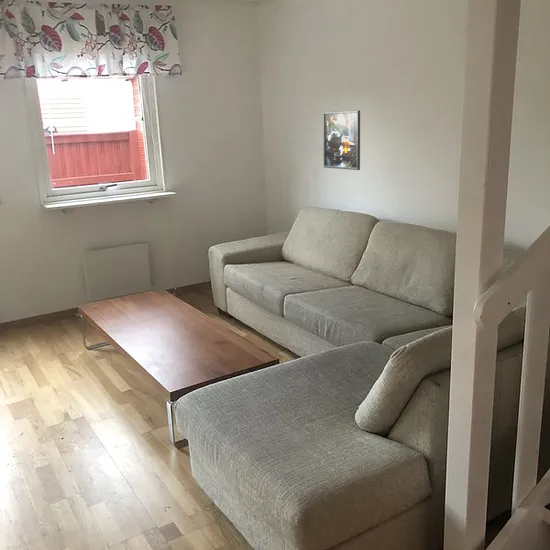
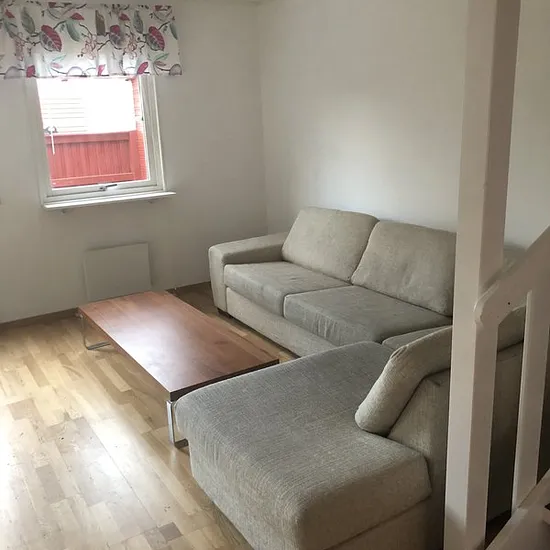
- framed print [322,110,361,171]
